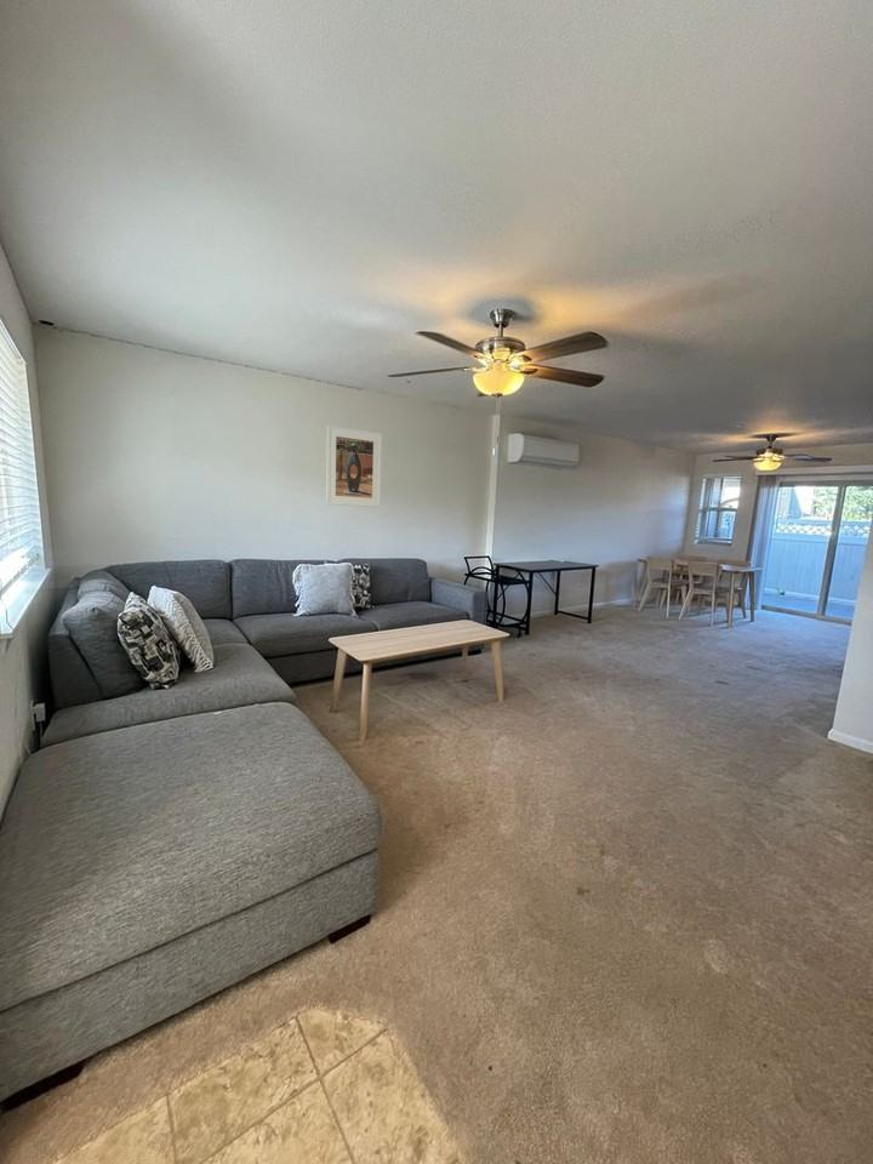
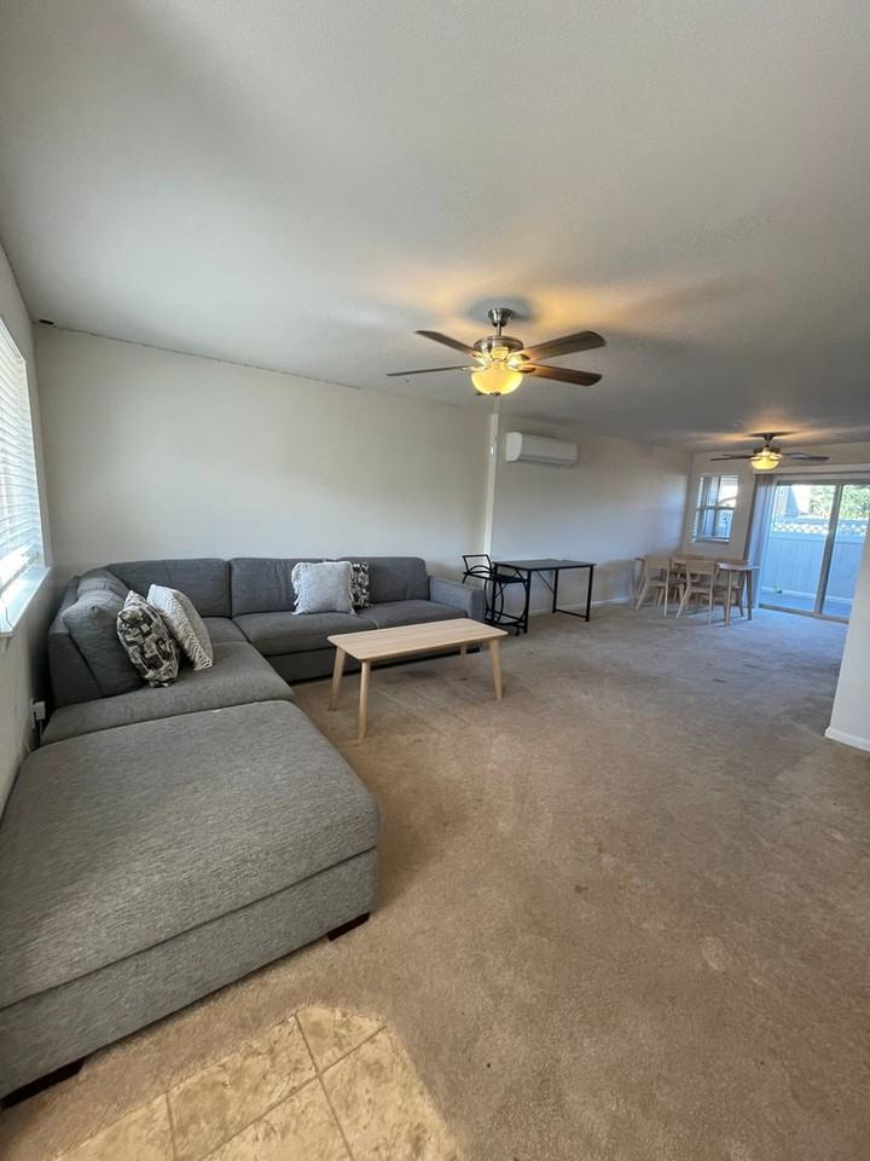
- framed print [325,424,383,508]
